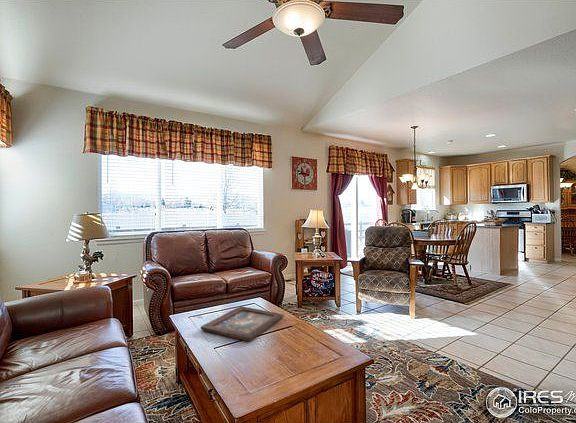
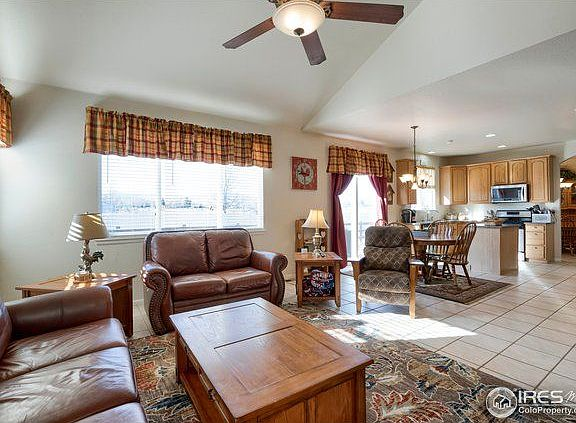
- decorative tray [200,305,285,342]
